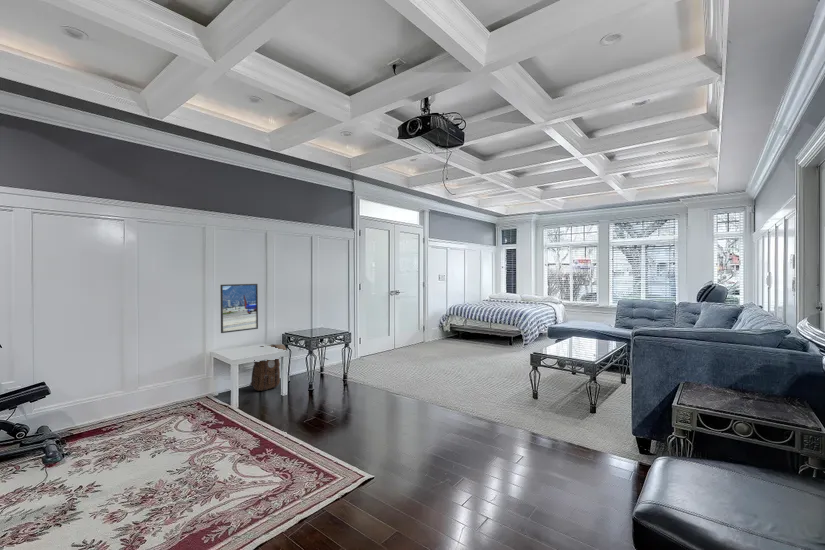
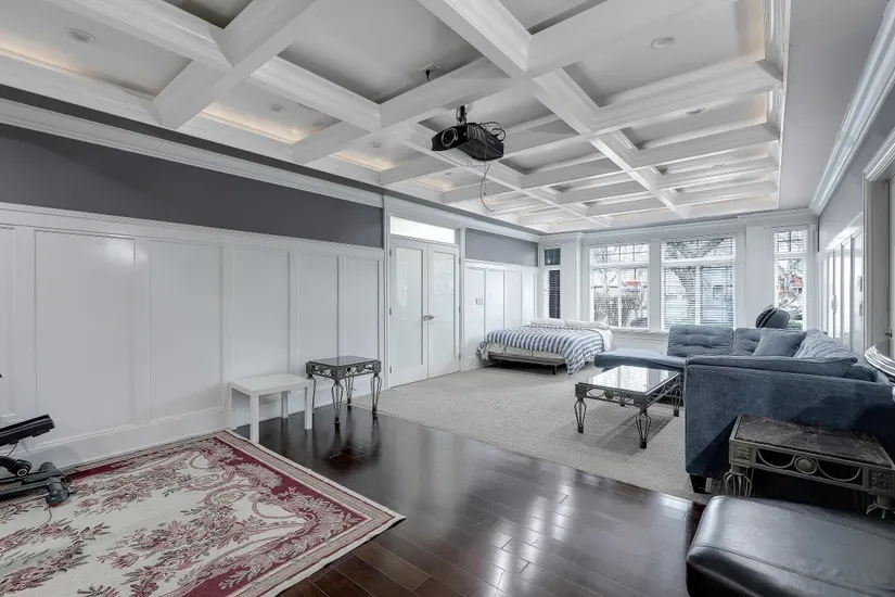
- backpack [249,343,287,392]
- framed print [219,283,259,334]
